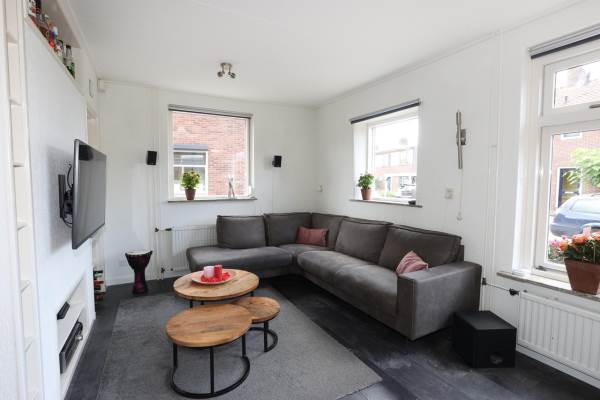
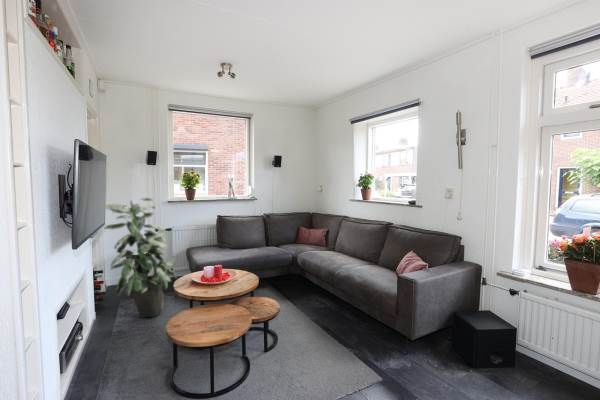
+ indoor plant [103,197,180,319]
